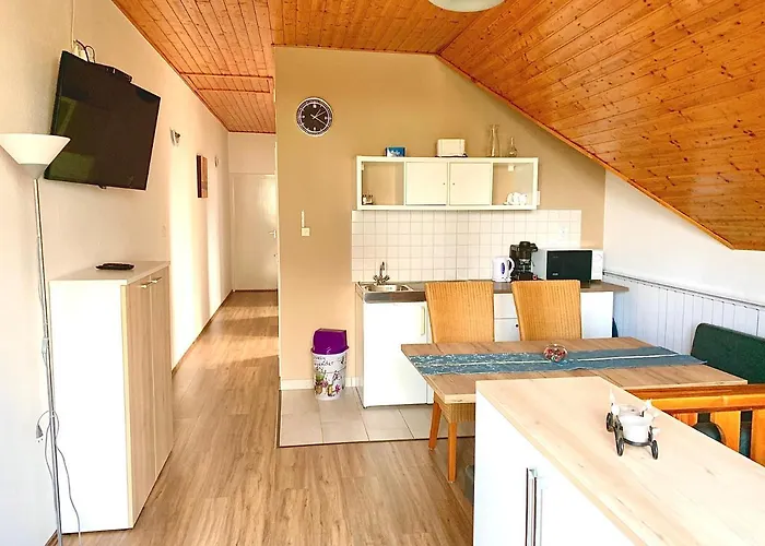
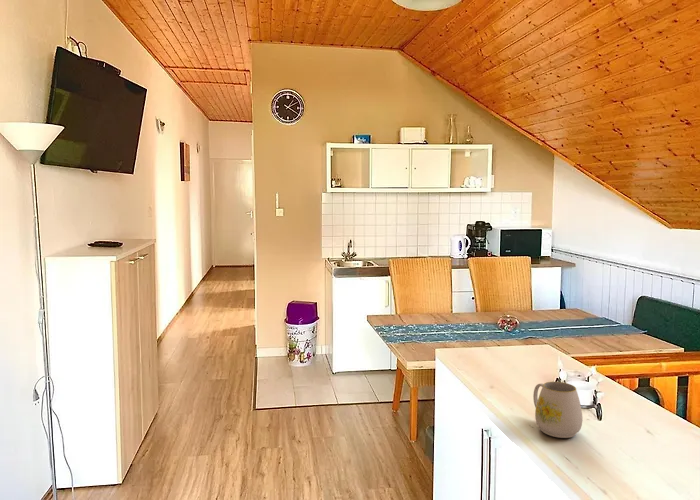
+ mug [532,381,583,439]
